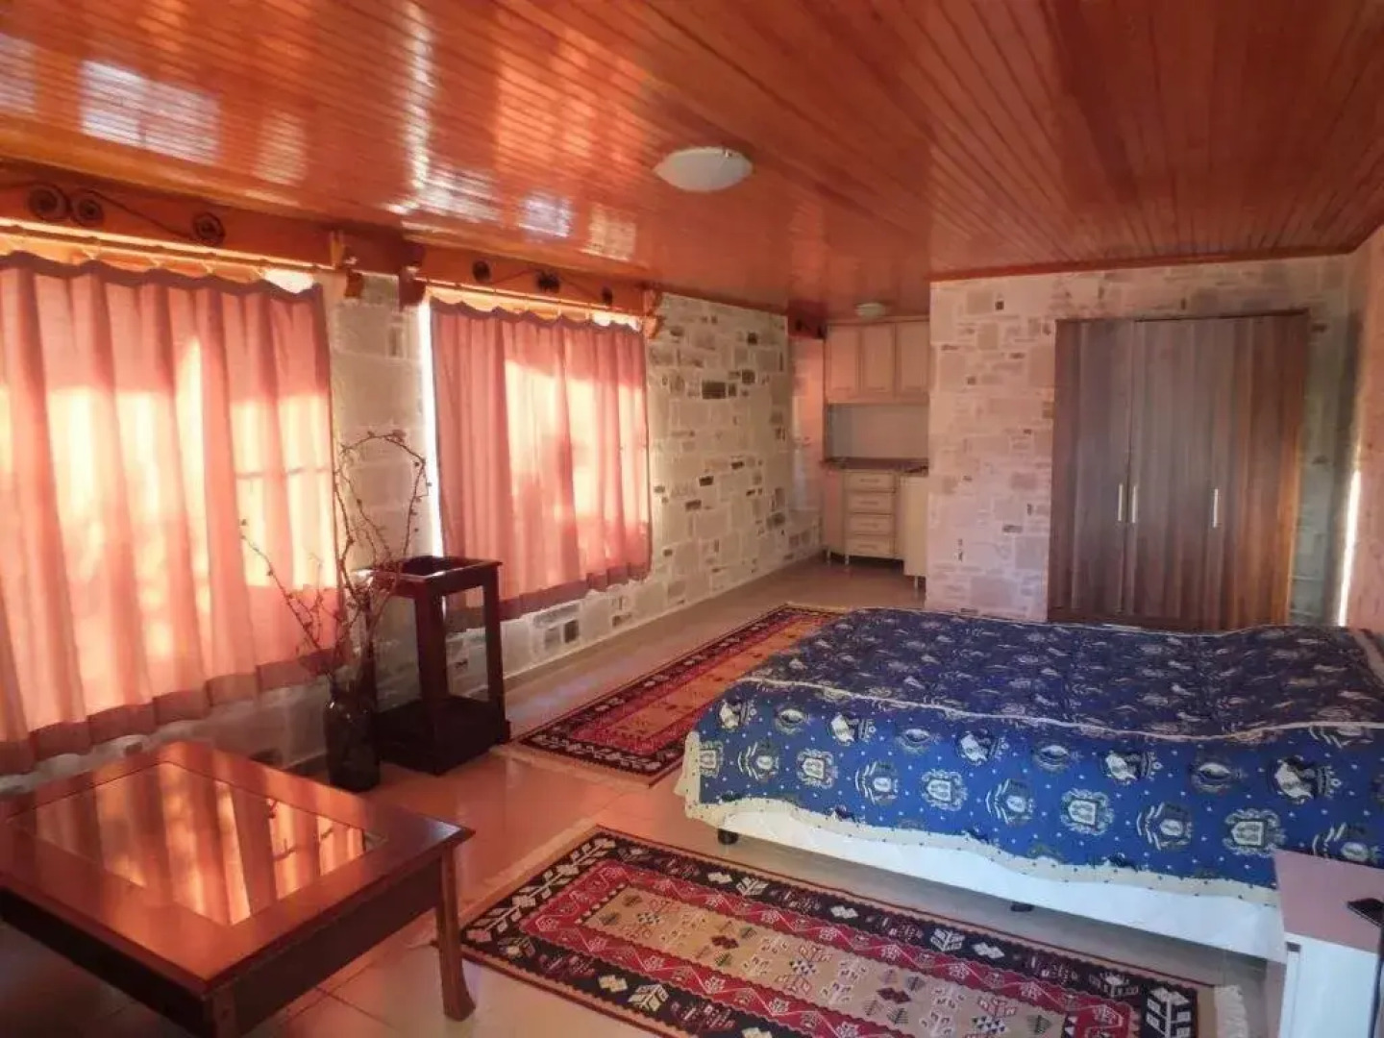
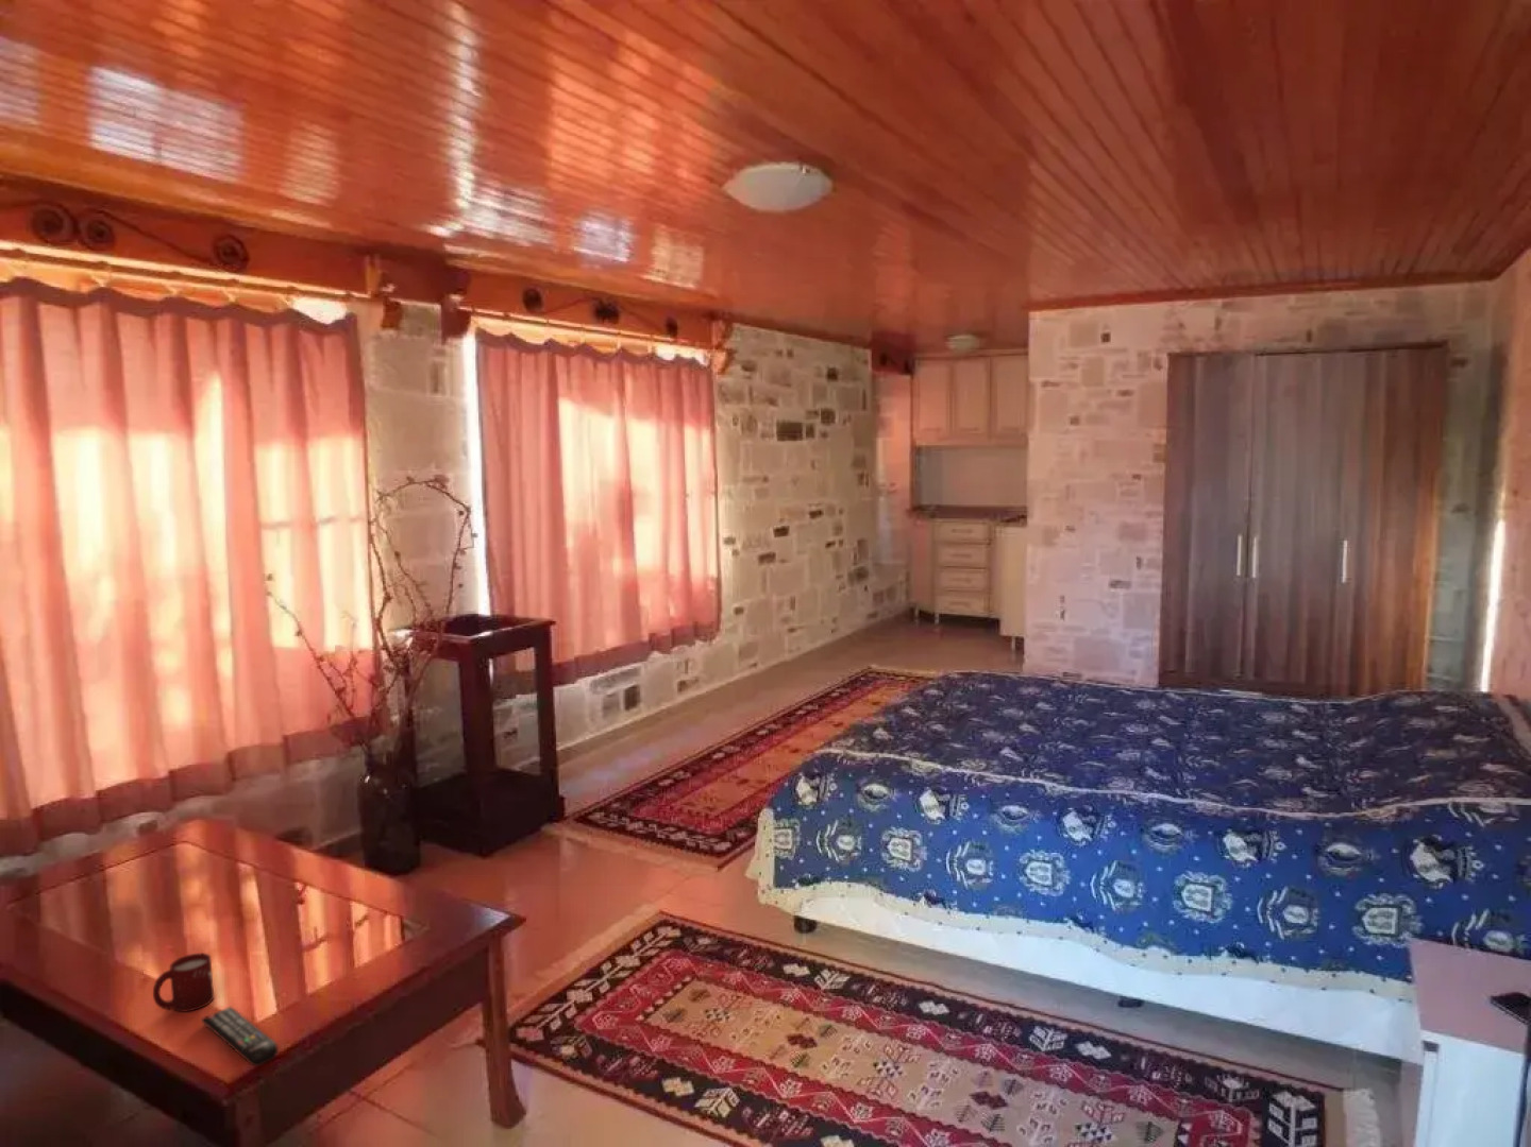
+ cup [152,953,215,1013]
+ remote control [200,1006,280,1067]
